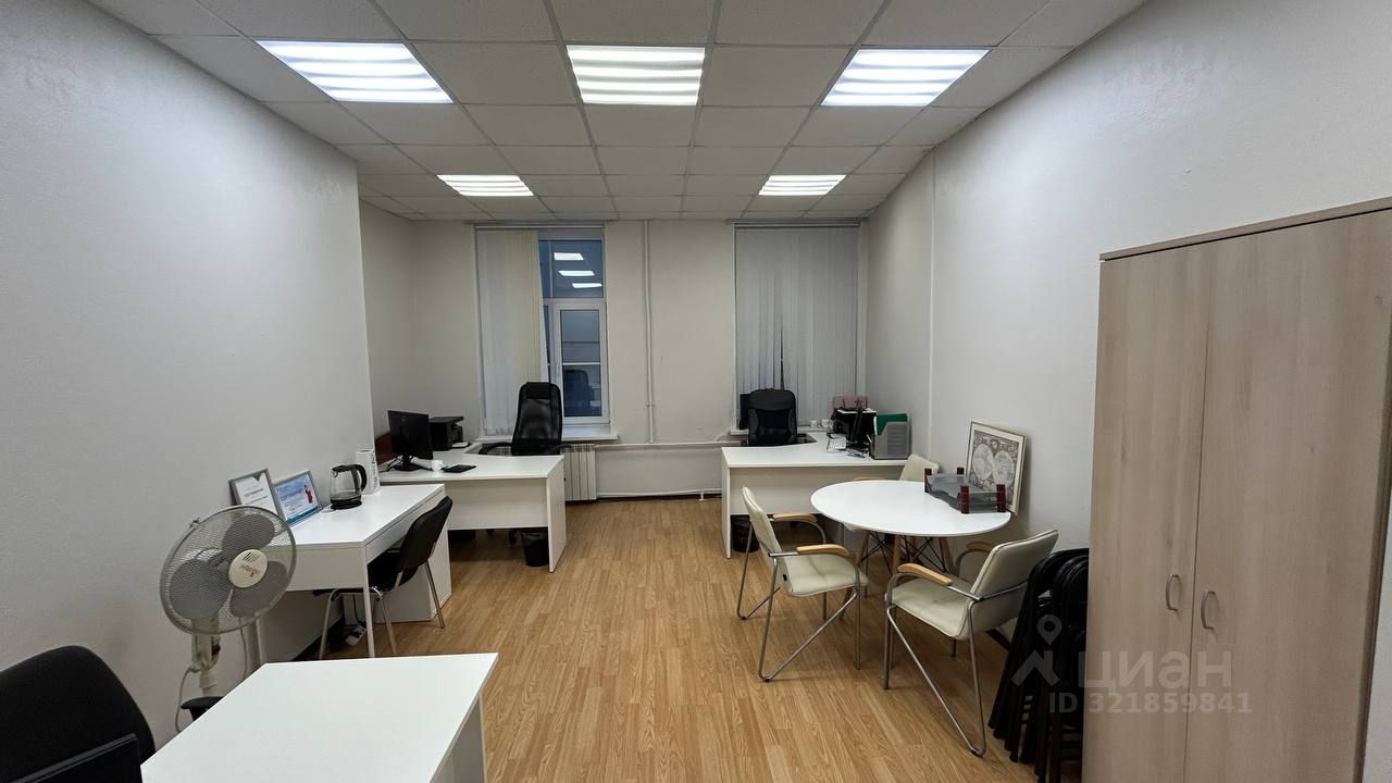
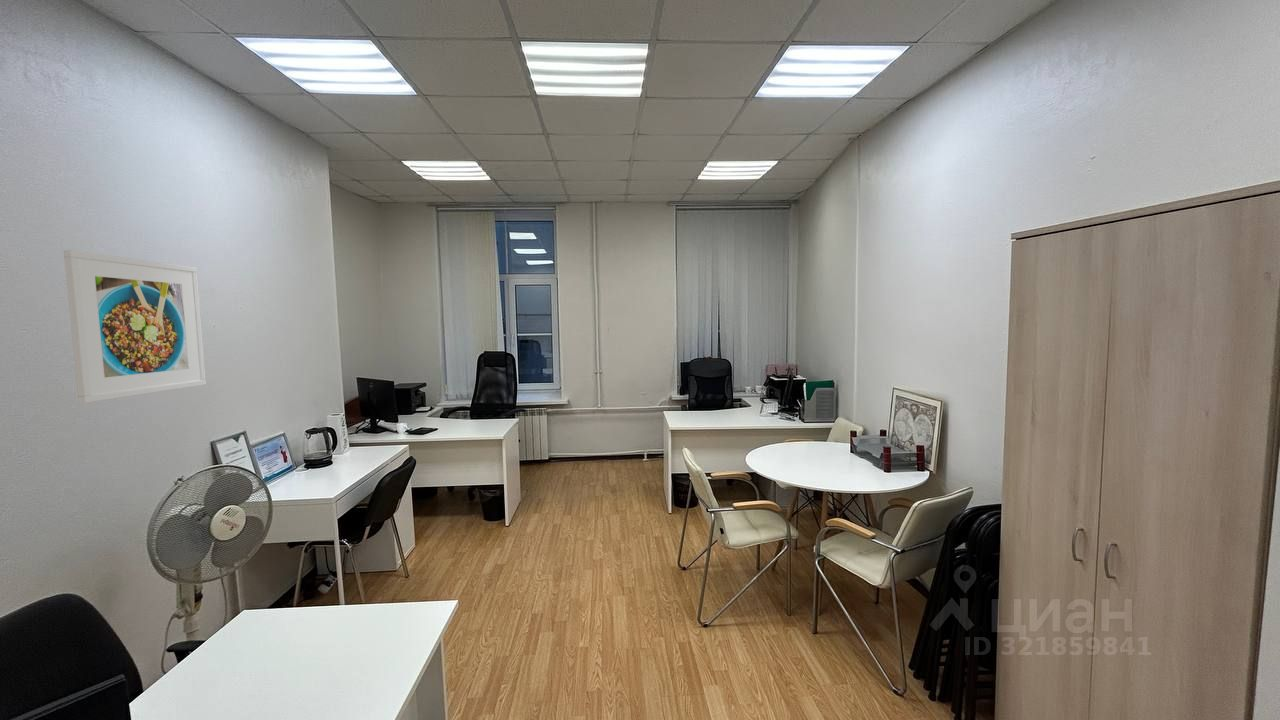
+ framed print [63,249,207,404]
